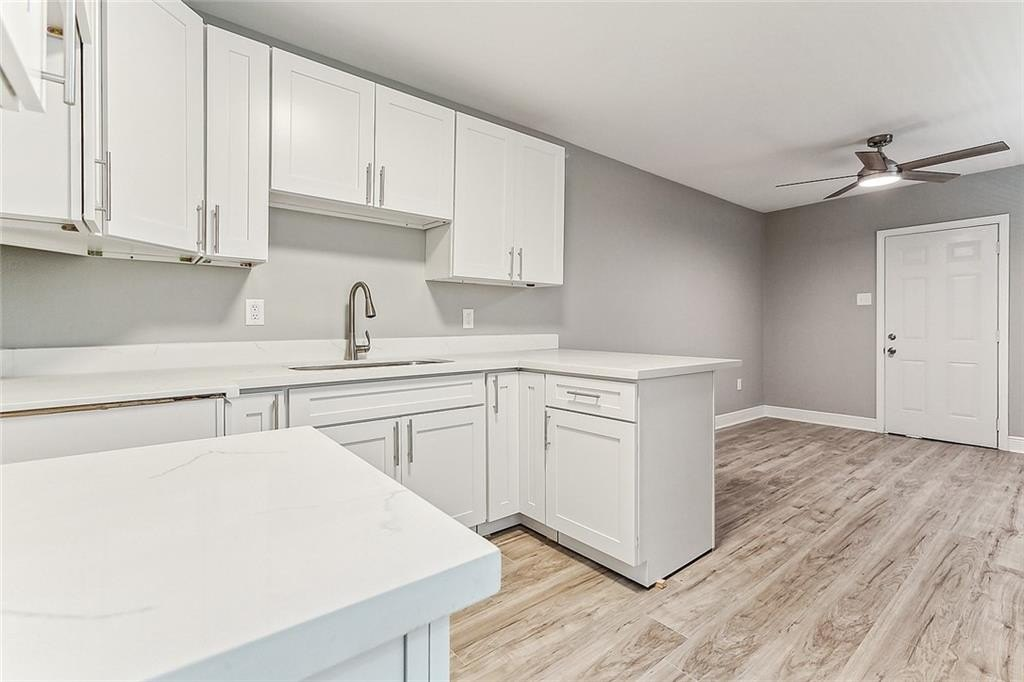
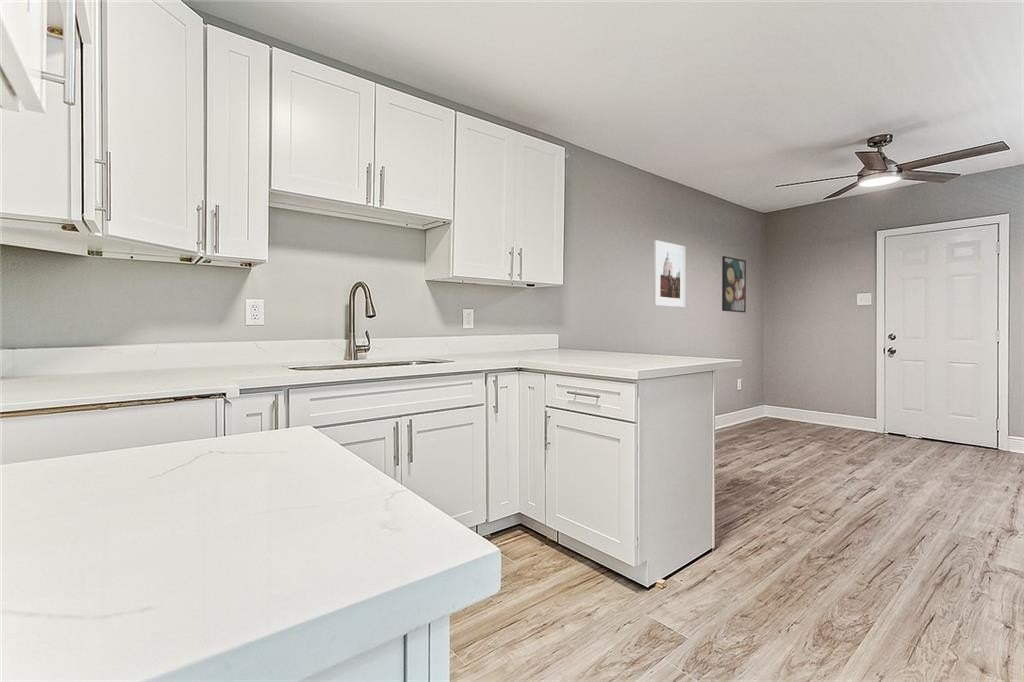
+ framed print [721,255,747,314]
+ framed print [652,239,686,308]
